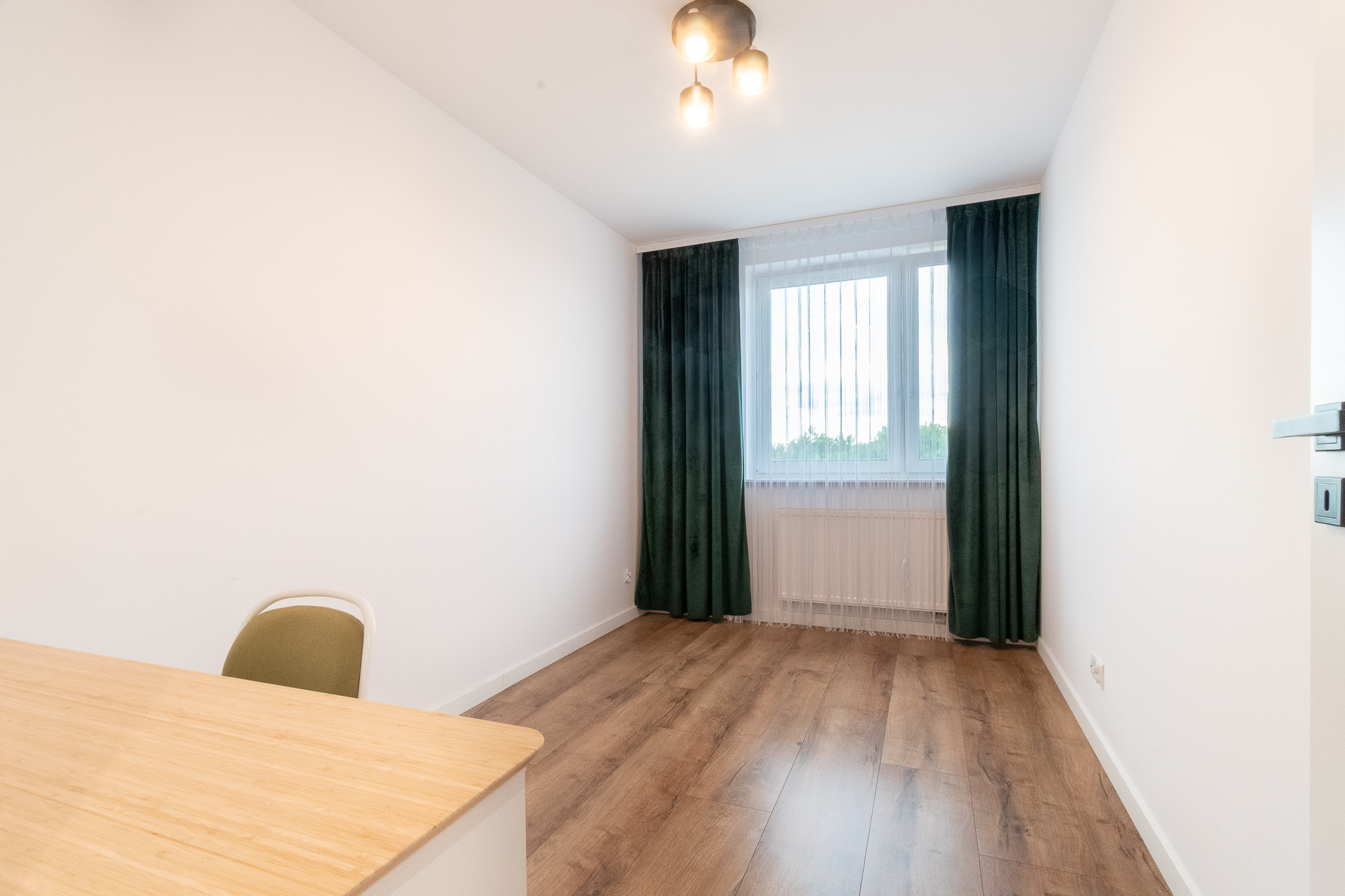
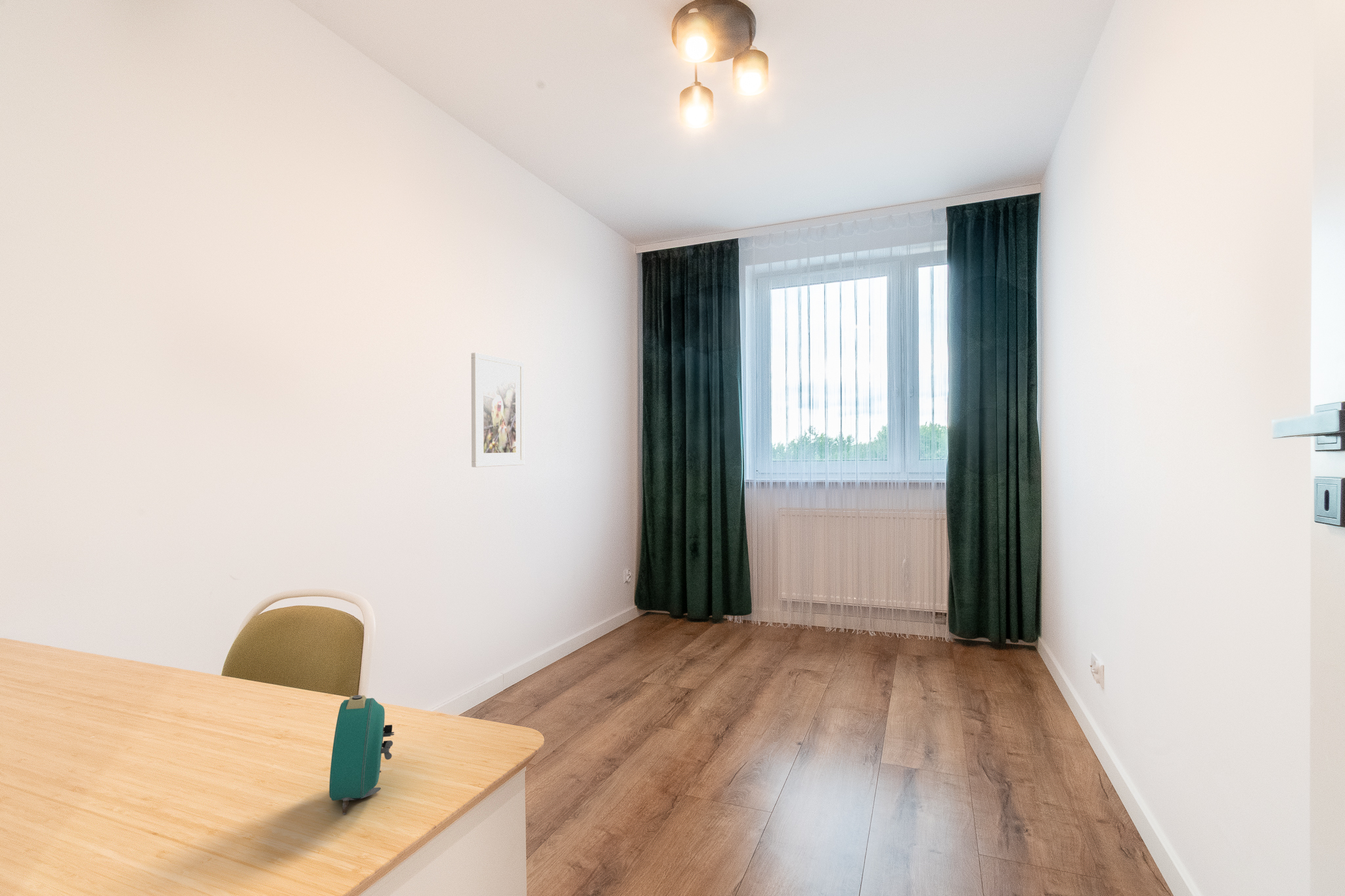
+ alarm clock [328,694,395,815]
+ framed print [471,352,525,468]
